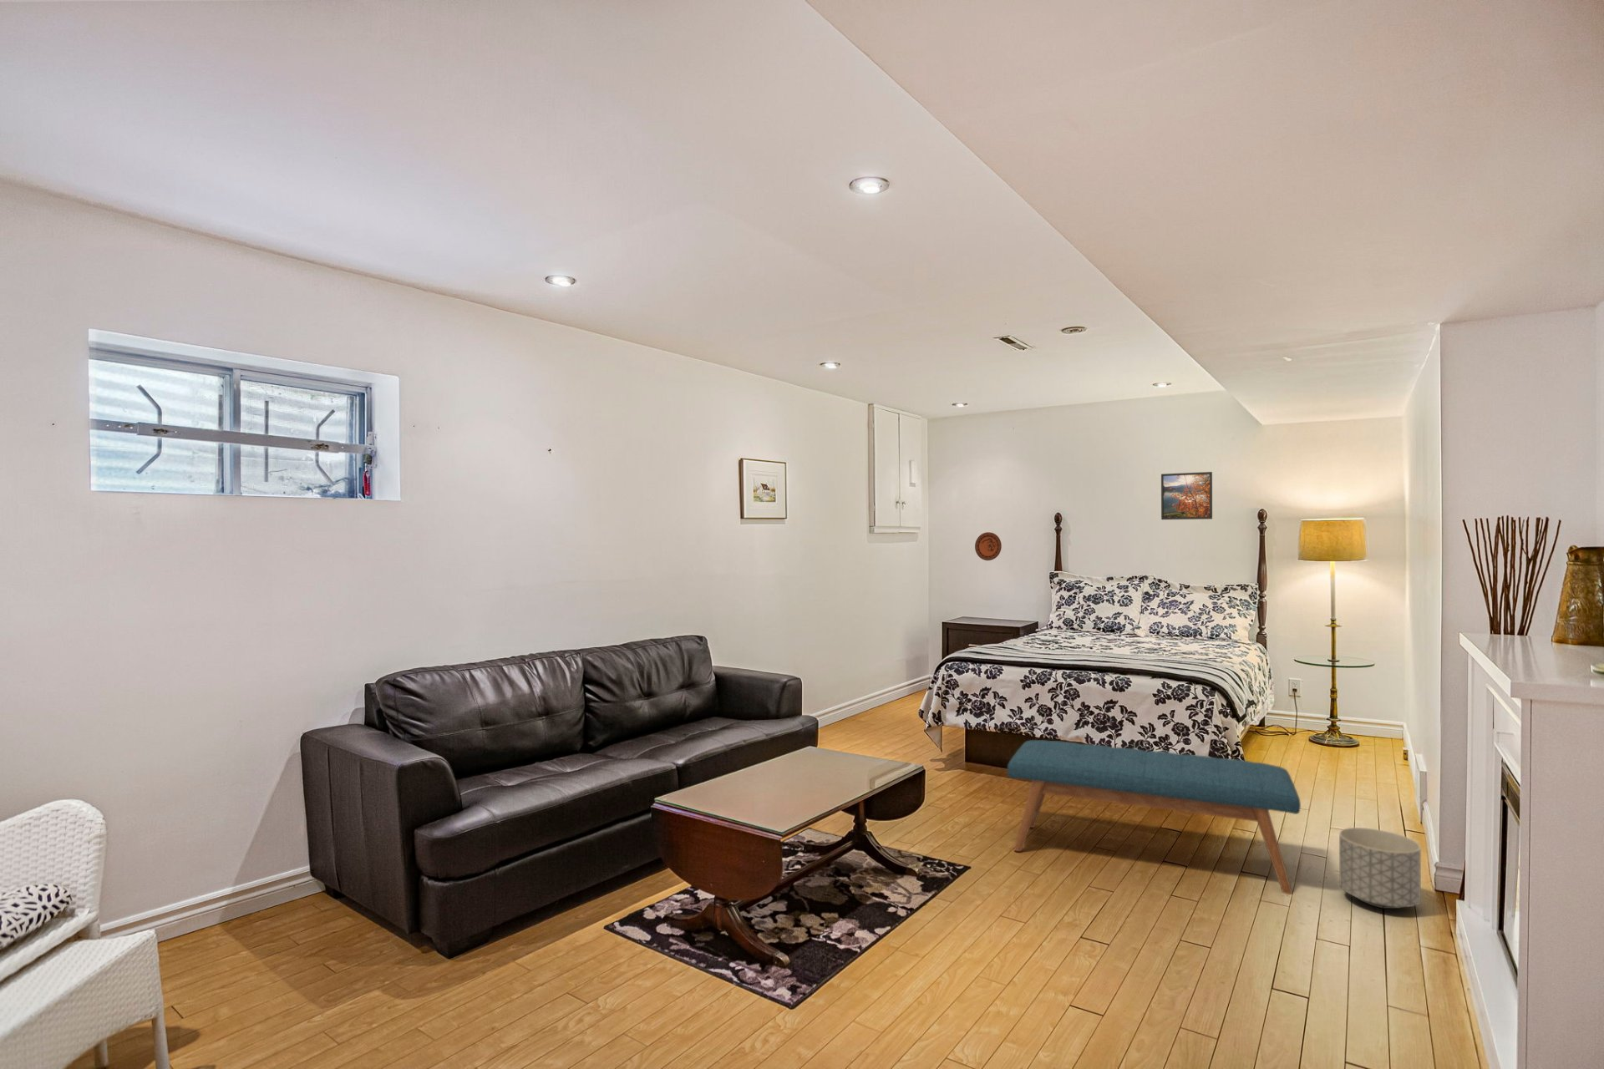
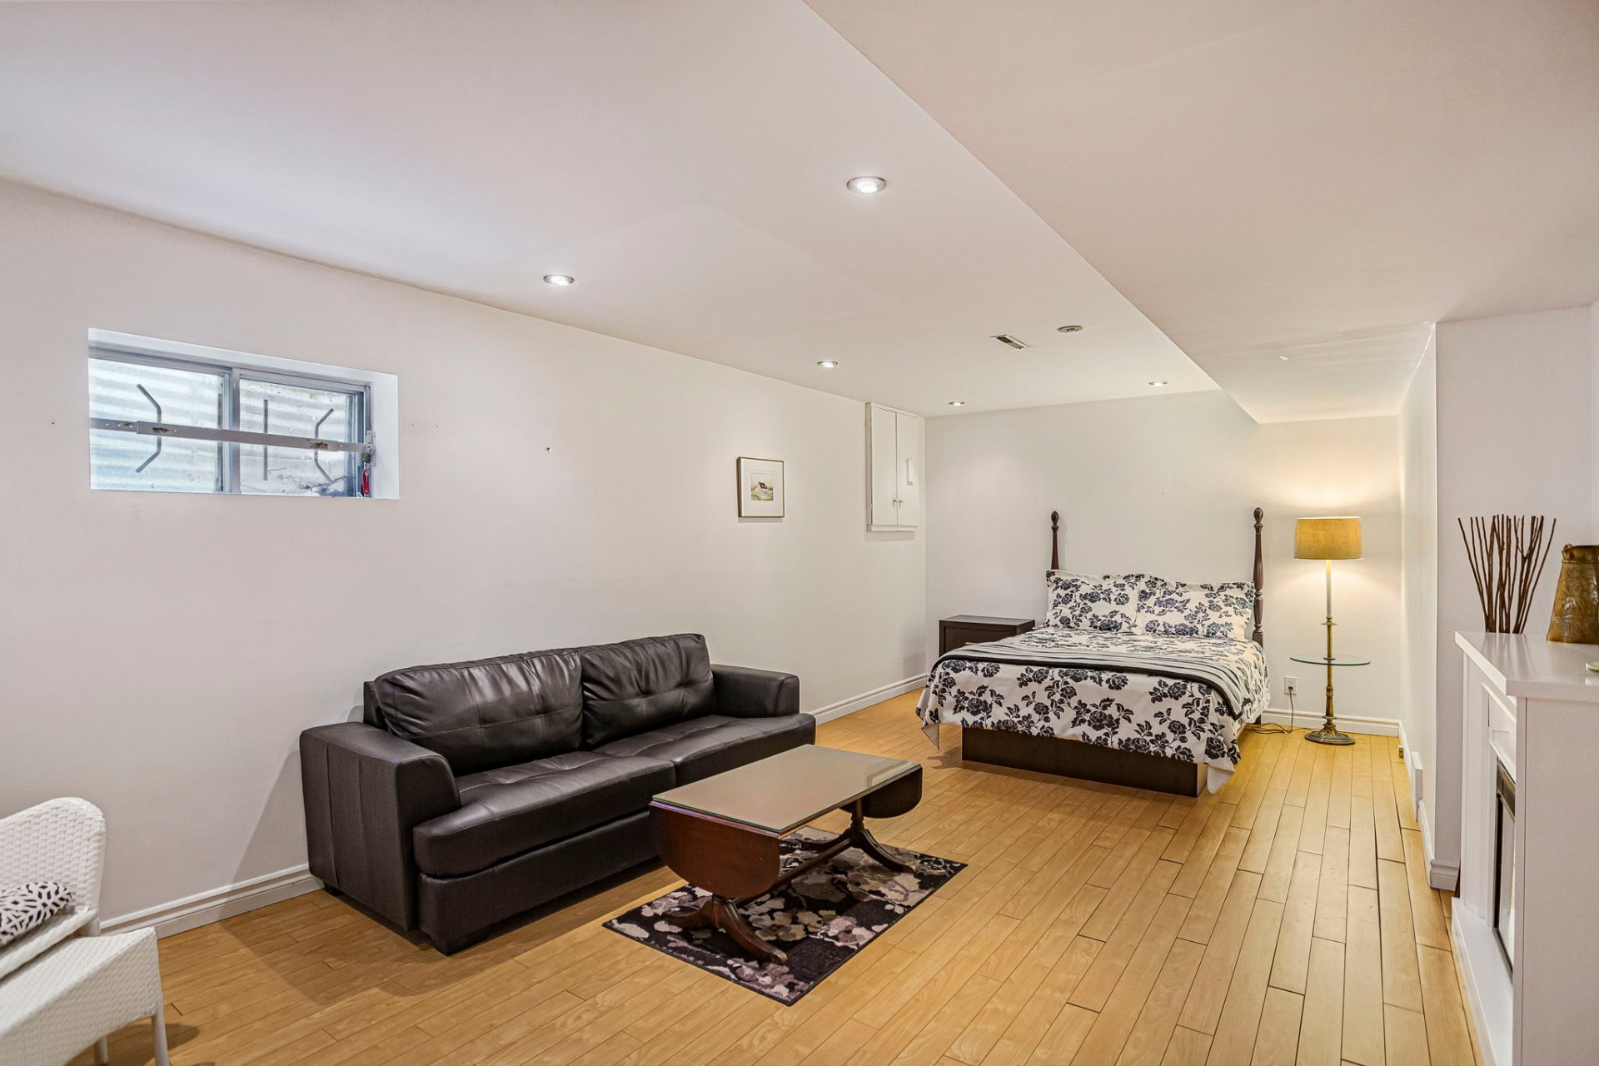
- bench [1007,739,1302,895]
- decorative plate [974,531,1002,561]
- planter [1338,827,1421,909]
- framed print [1160,471,1213,520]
